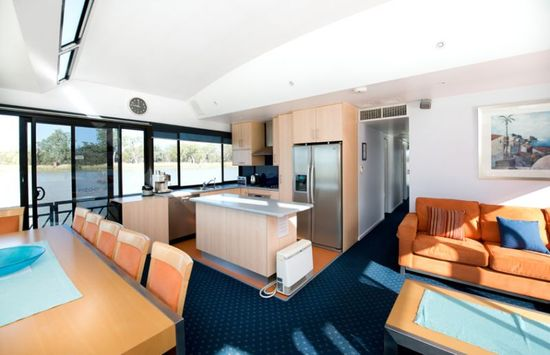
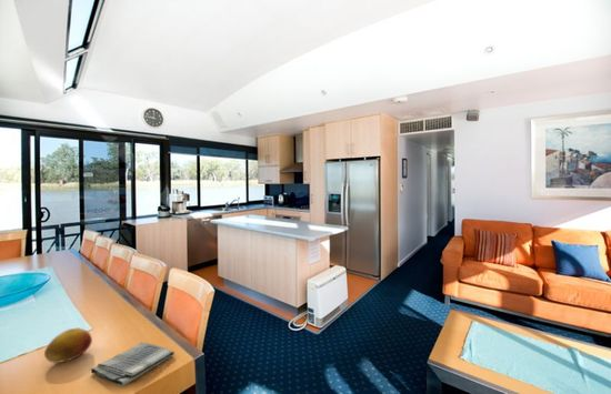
+ dish towel [90,341,176,387]
+ fruit [43,327,93,364]
